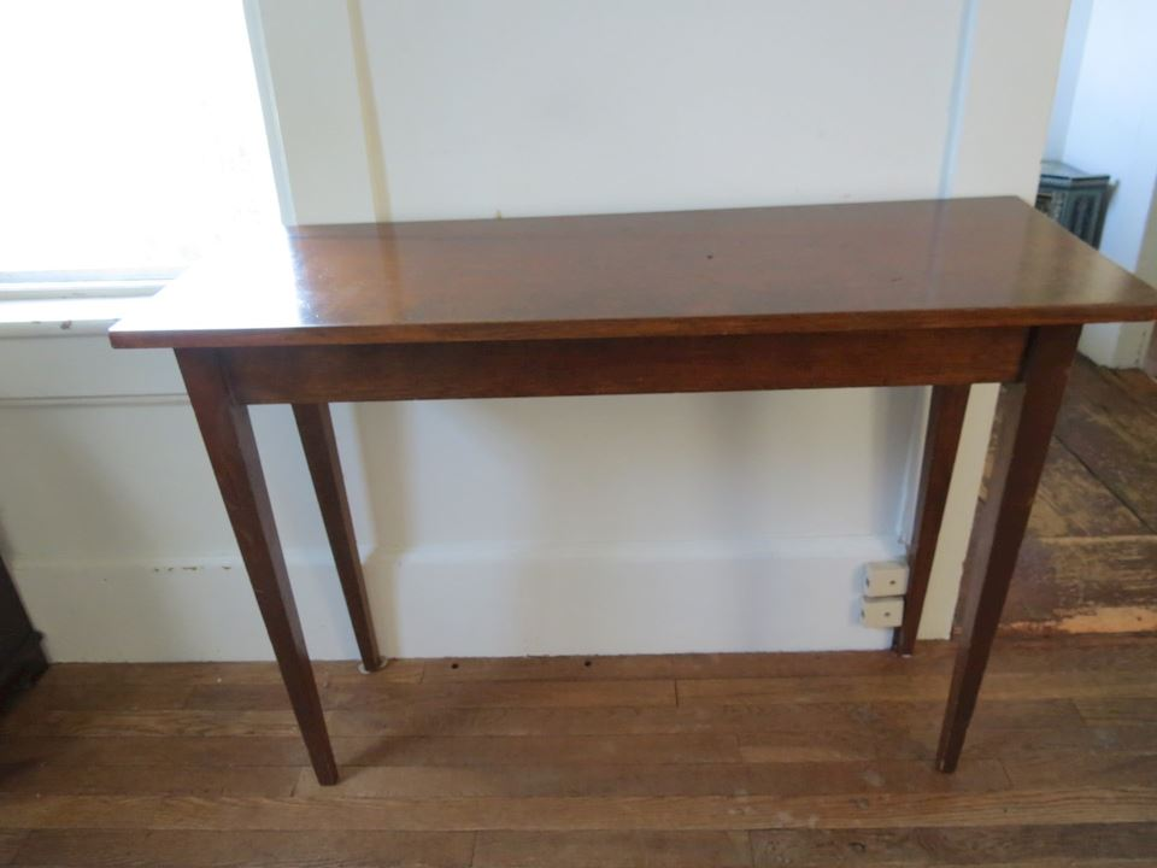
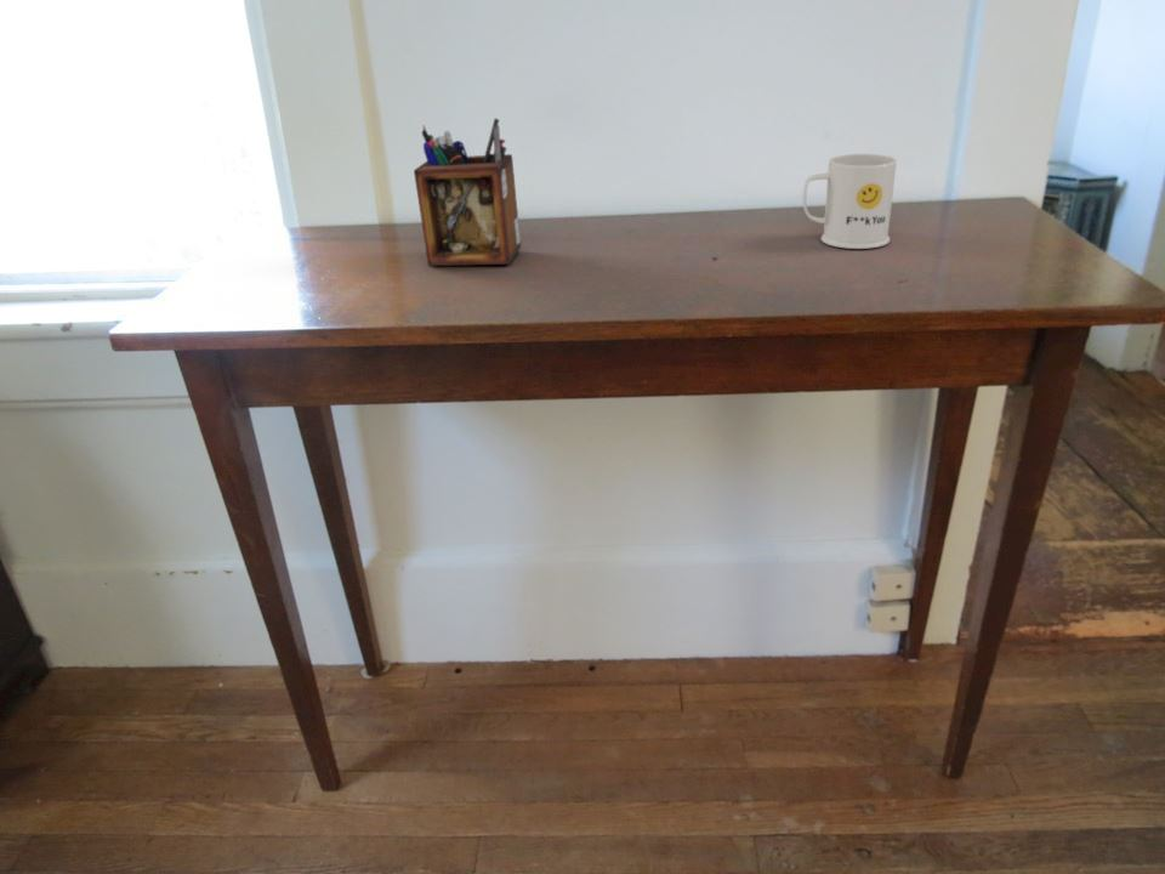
+ mug [802,153,898,250]
+ desk organizer [413,118,522,267]
